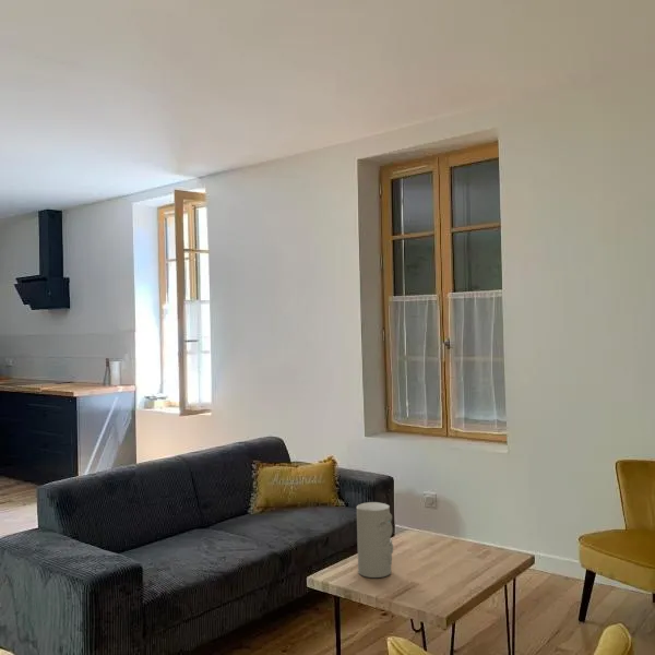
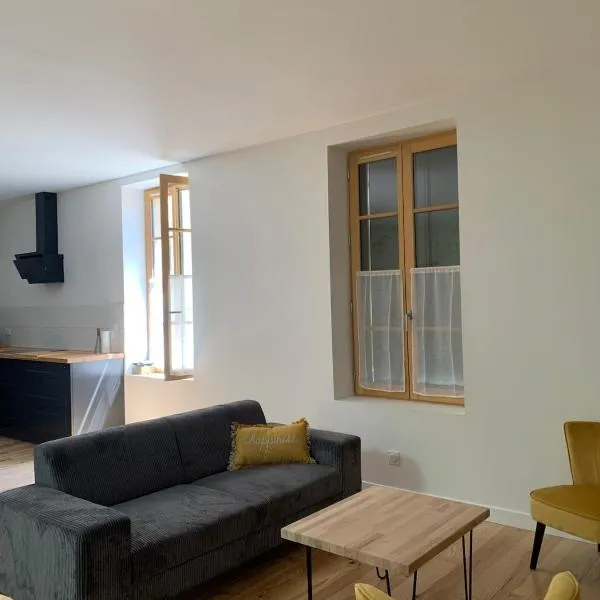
- decorative vase [356,501,394,579]
